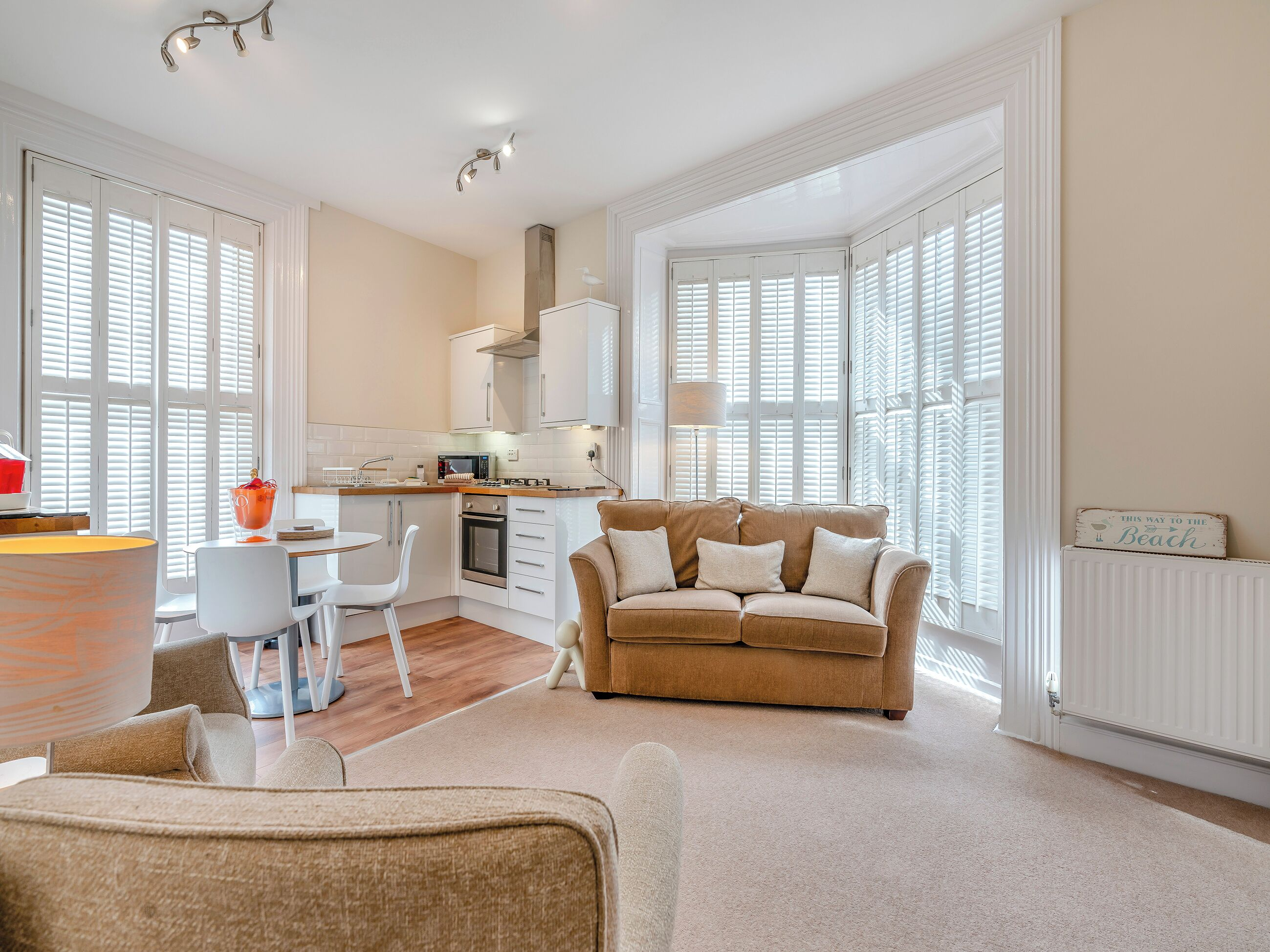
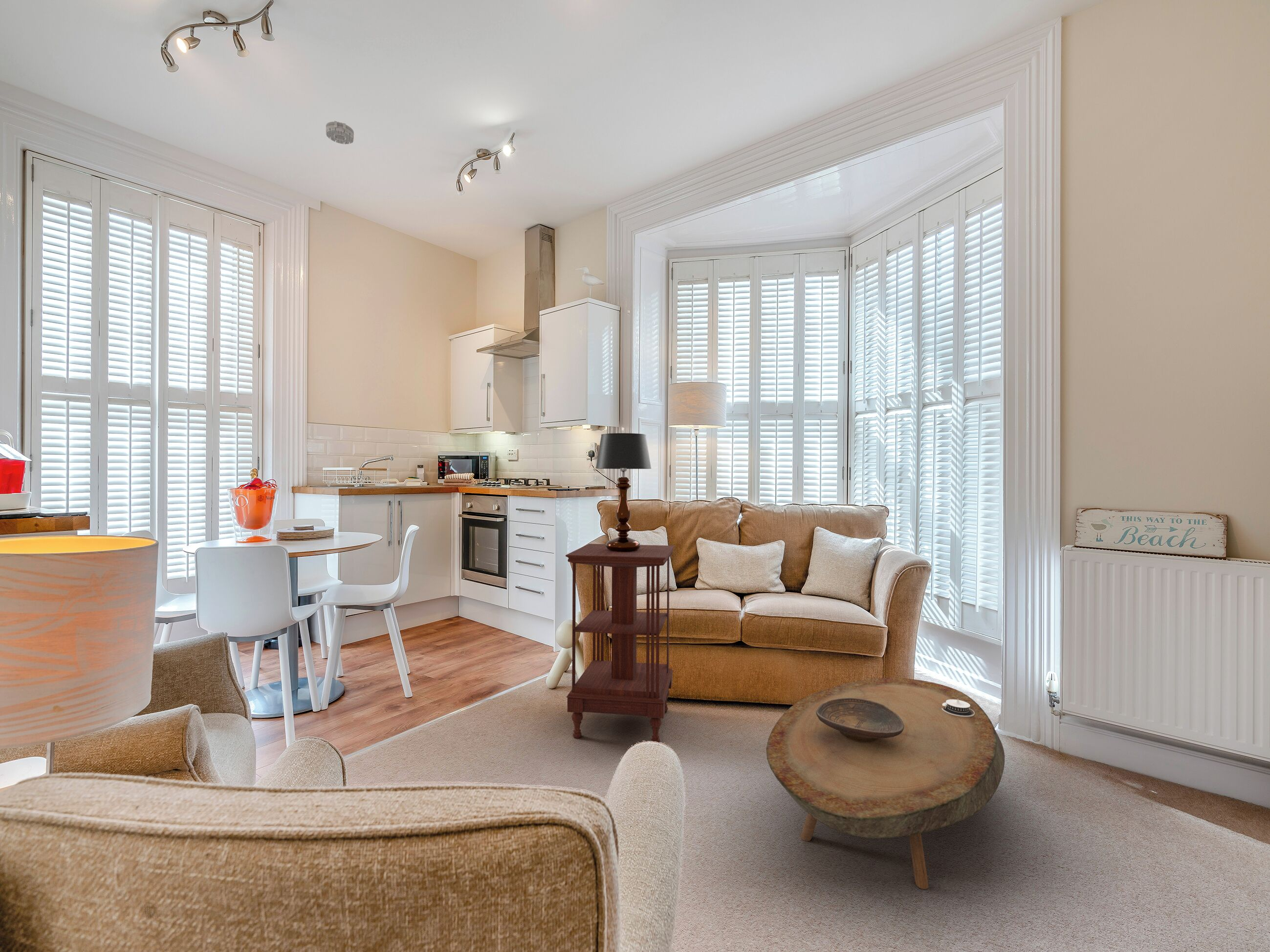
+ architectural model [942,699,975,717]
+ coffee table [766,677,1005,889]
+ decorative bowl [816,698,904,742]
+ smoke detector [326,120,354,145]
+ table lamp [595,433,652,552]
+ side table [565,543,675,743]
